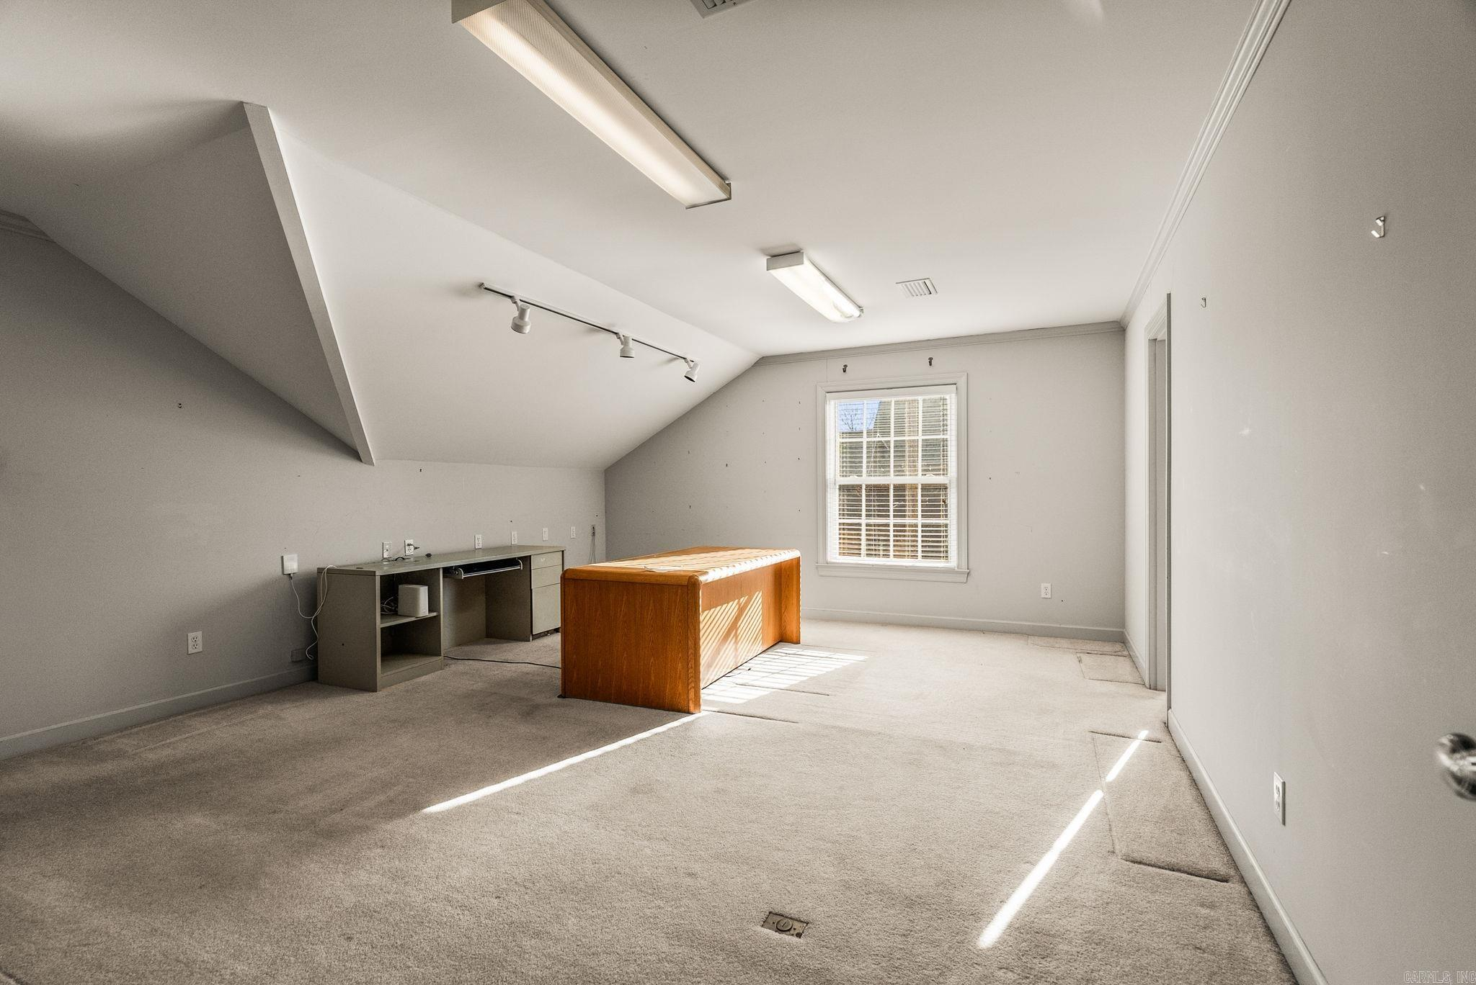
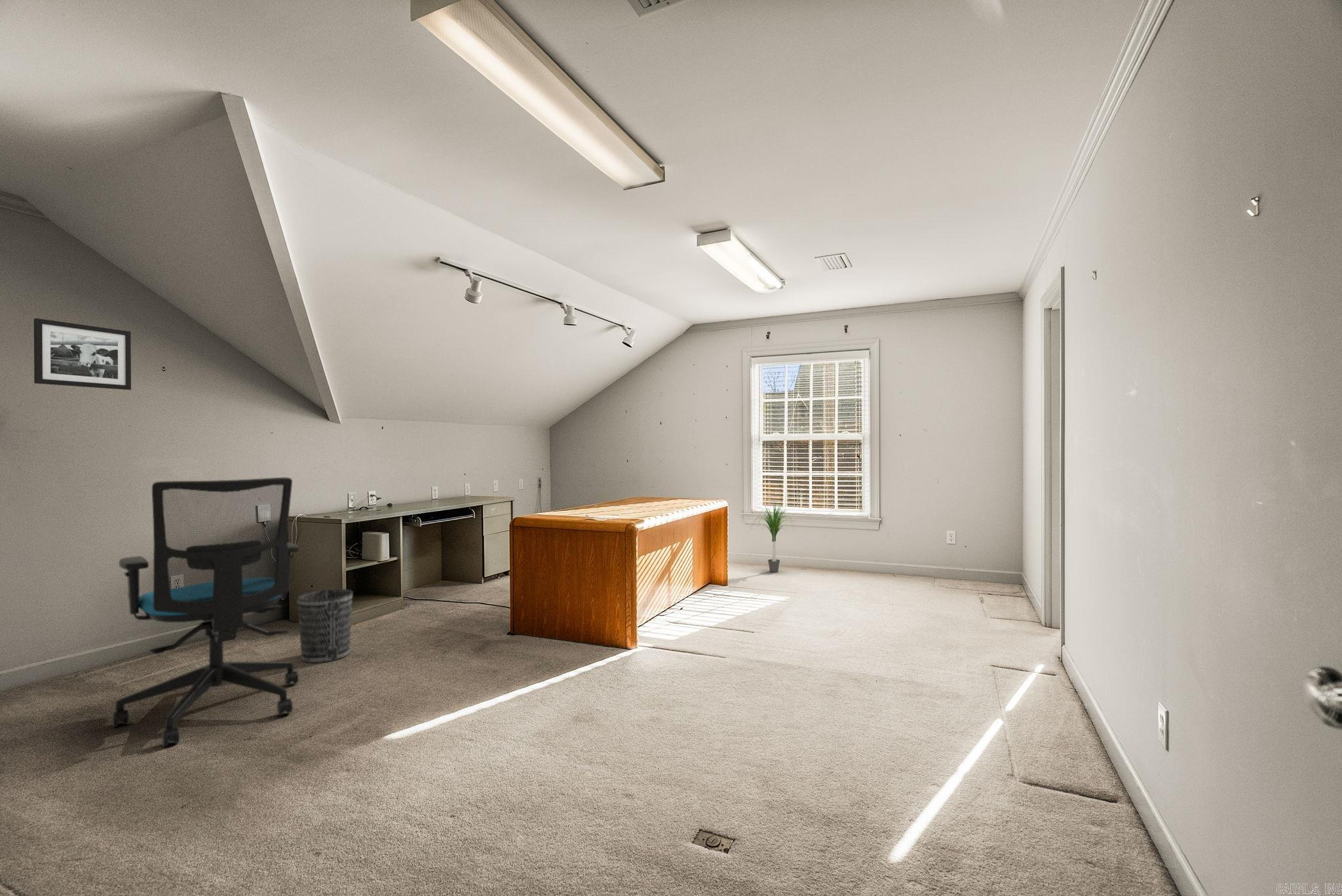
+ picture frame [33,318,132,390]
+ office chair [111,477,299,747]
+ wastebasket [297,589,353,663]
+ potted plant [750,500,798,573]
